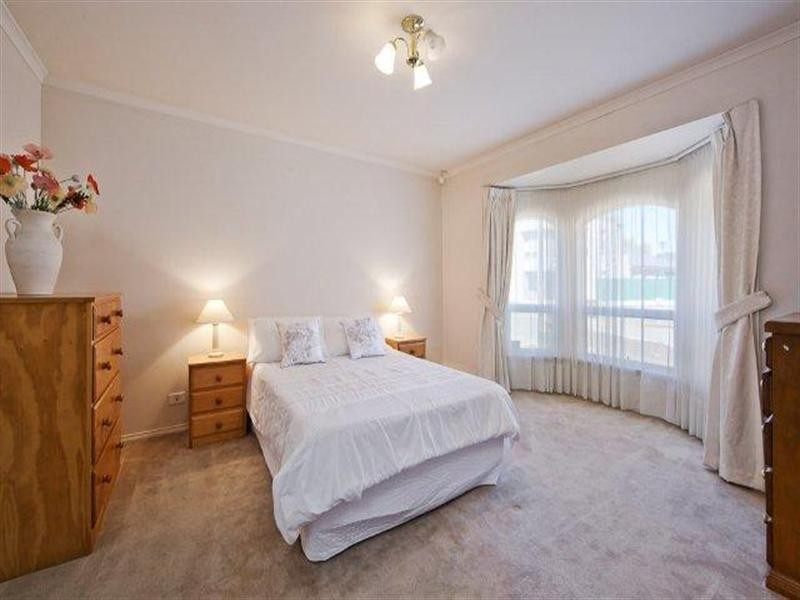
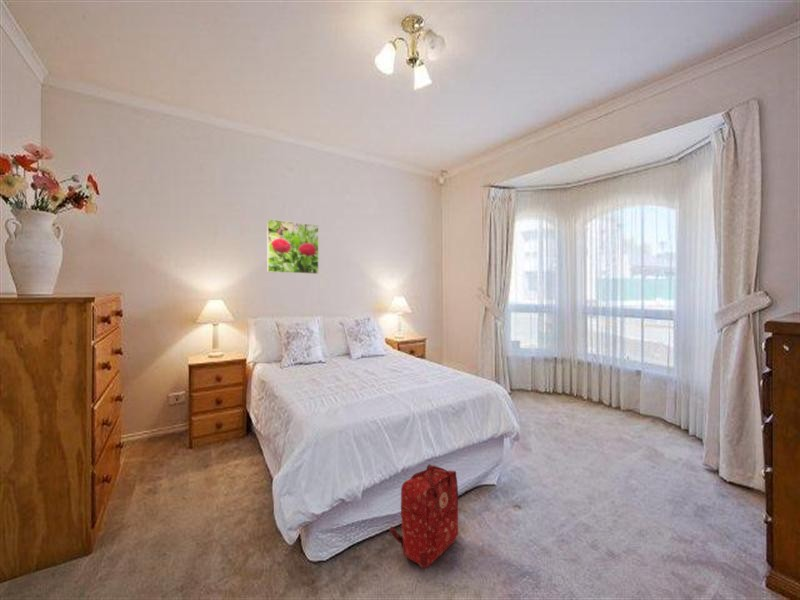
+ backpack [388,464,459,569]
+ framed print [266,218,320,275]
